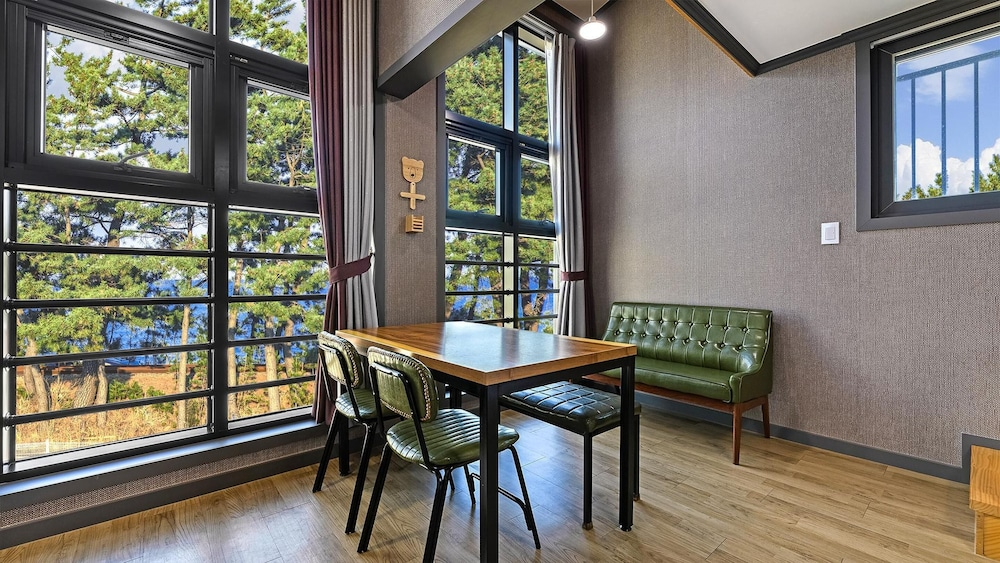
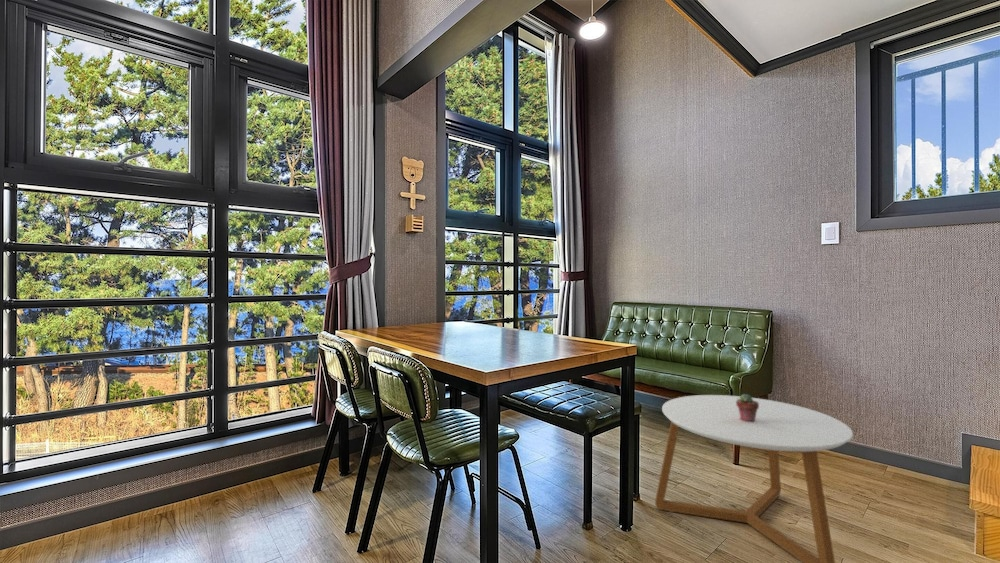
+ coffee table [654,394,854,563]
+ potted succulent [736,393,759,422]
